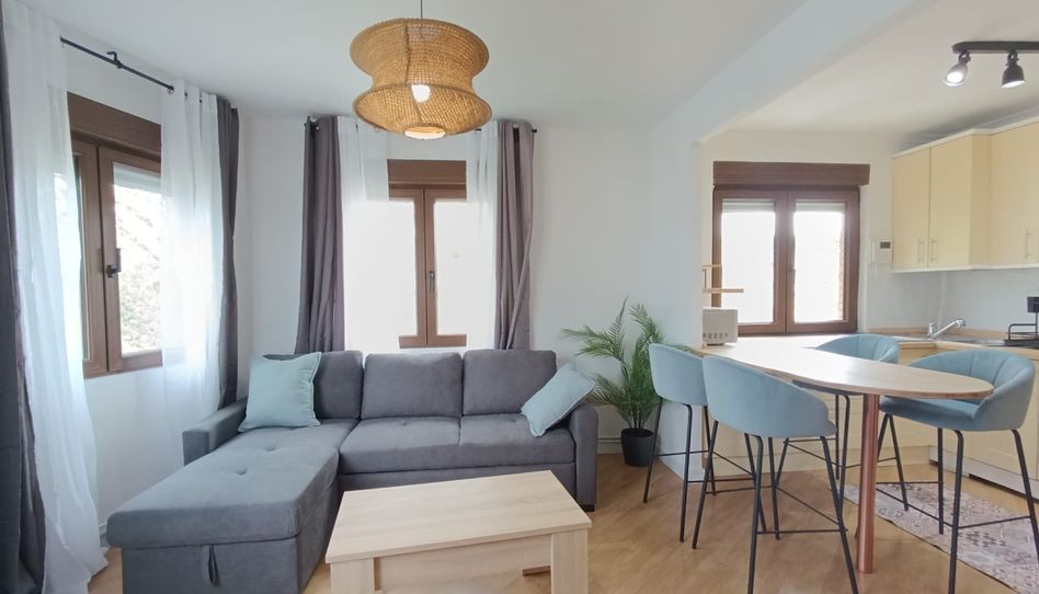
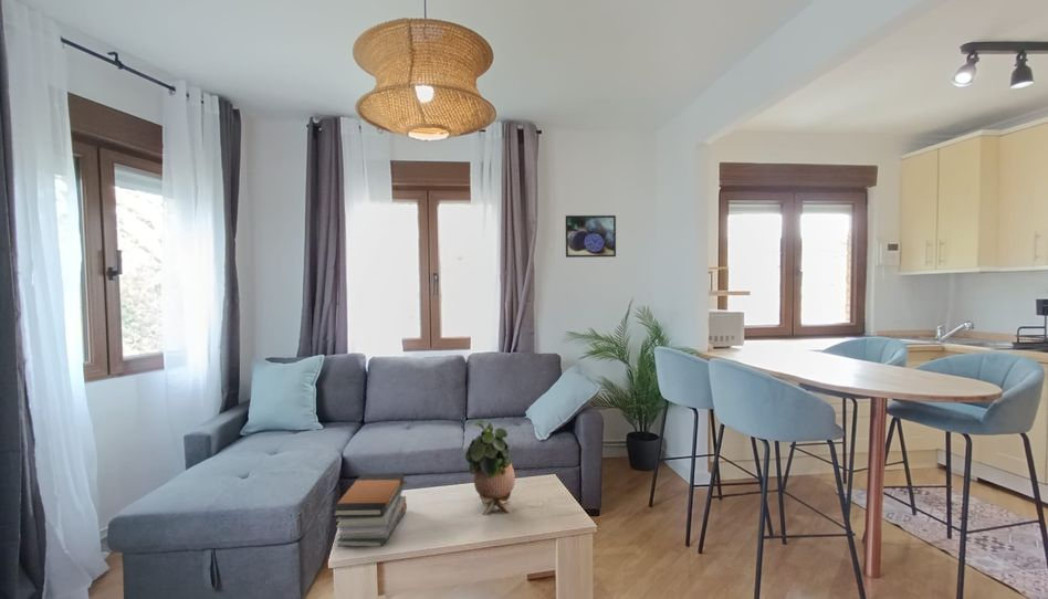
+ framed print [565,214,617,259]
+ potted plant [464,419,516,516]
+ book stack [331,473,408,548]
